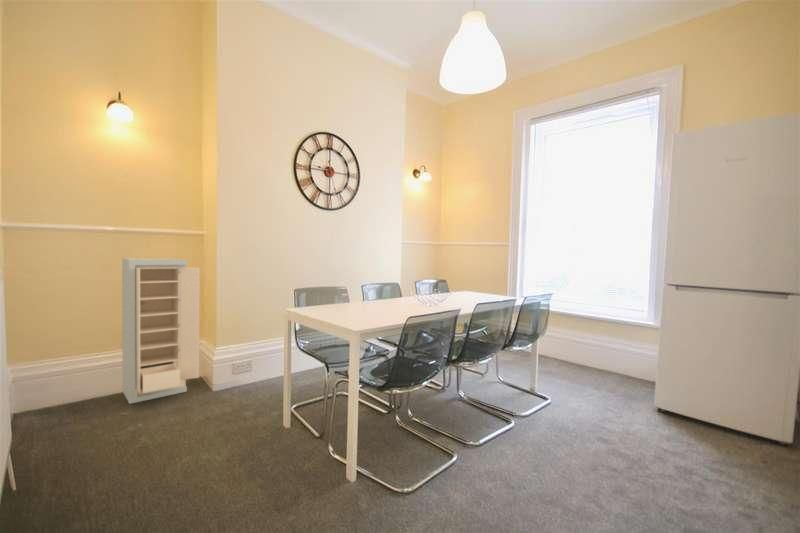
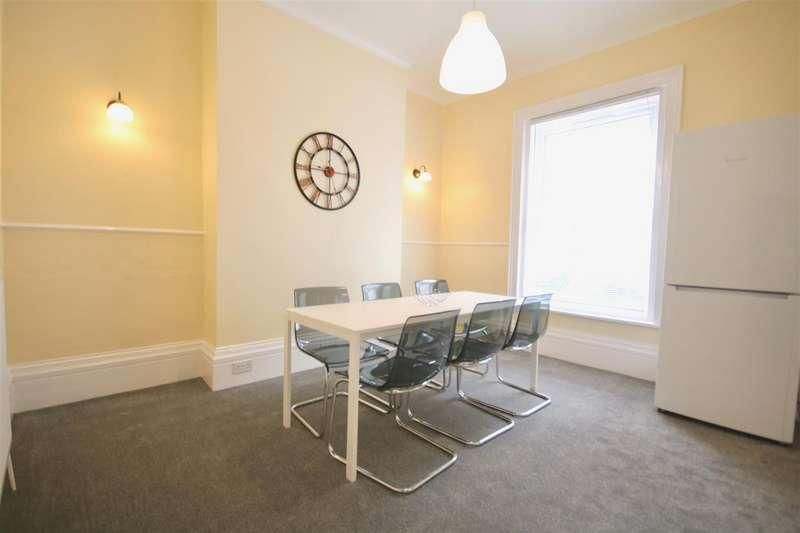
- storage cabinet [121,257,200,405]
